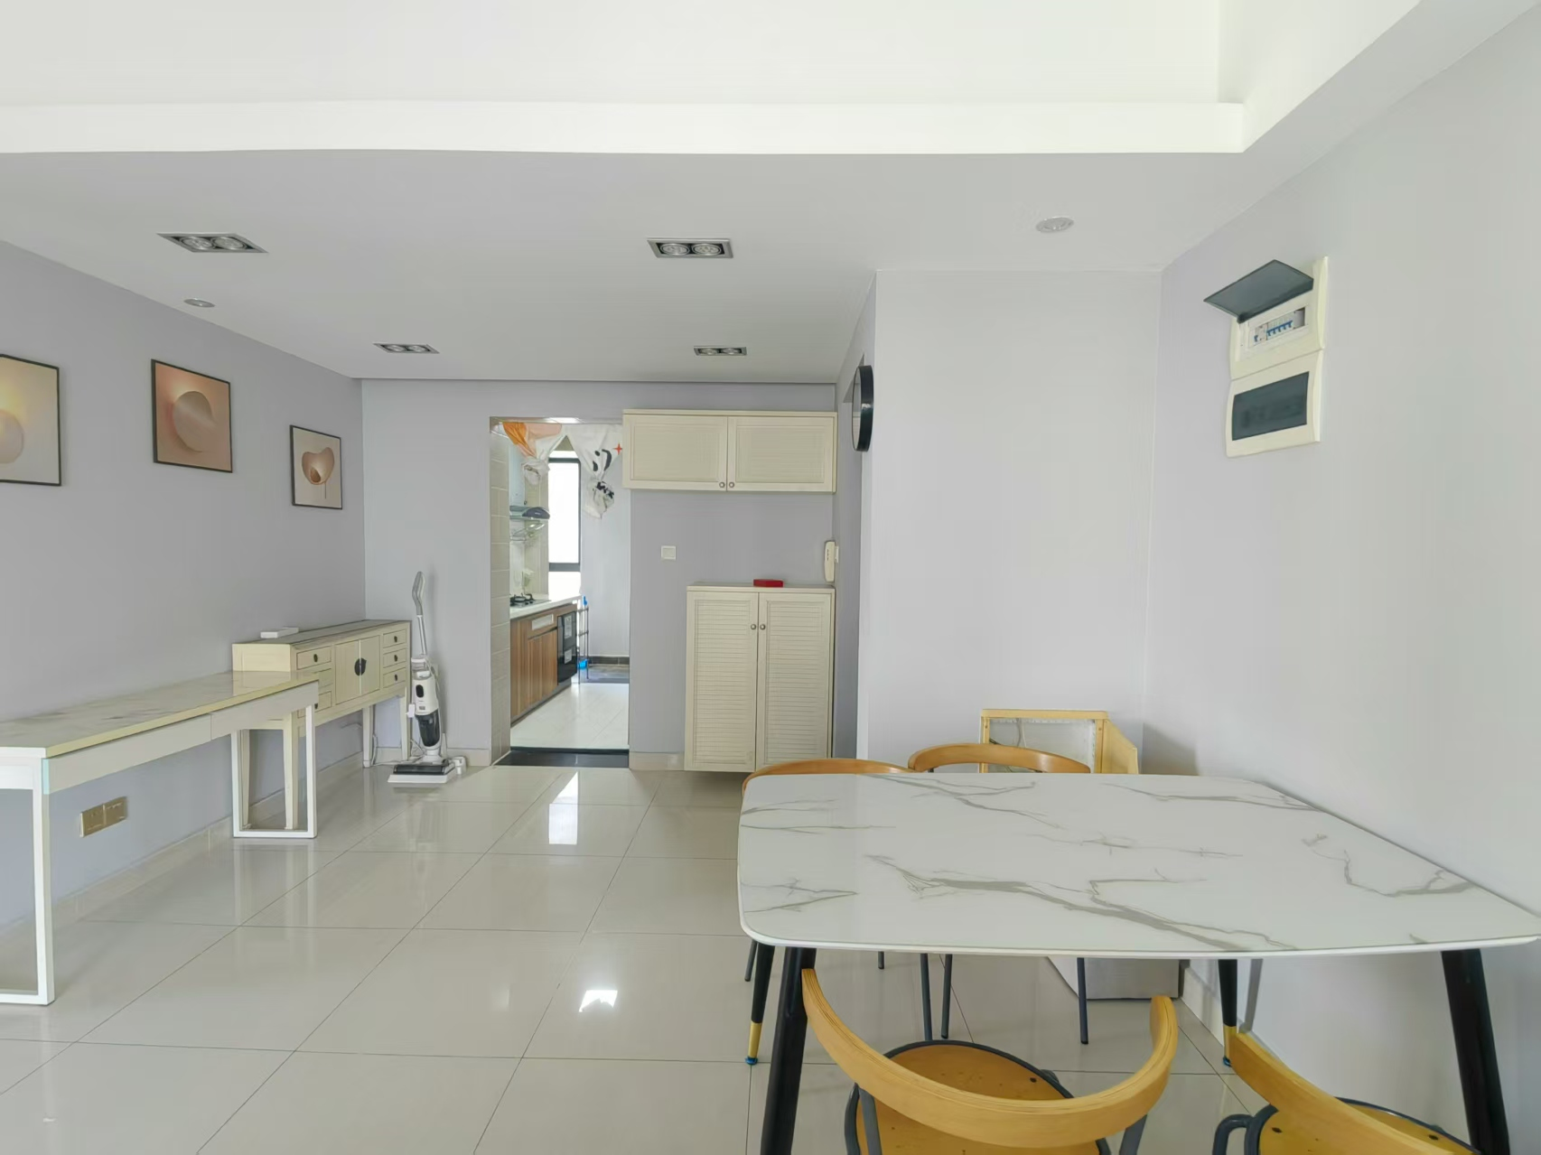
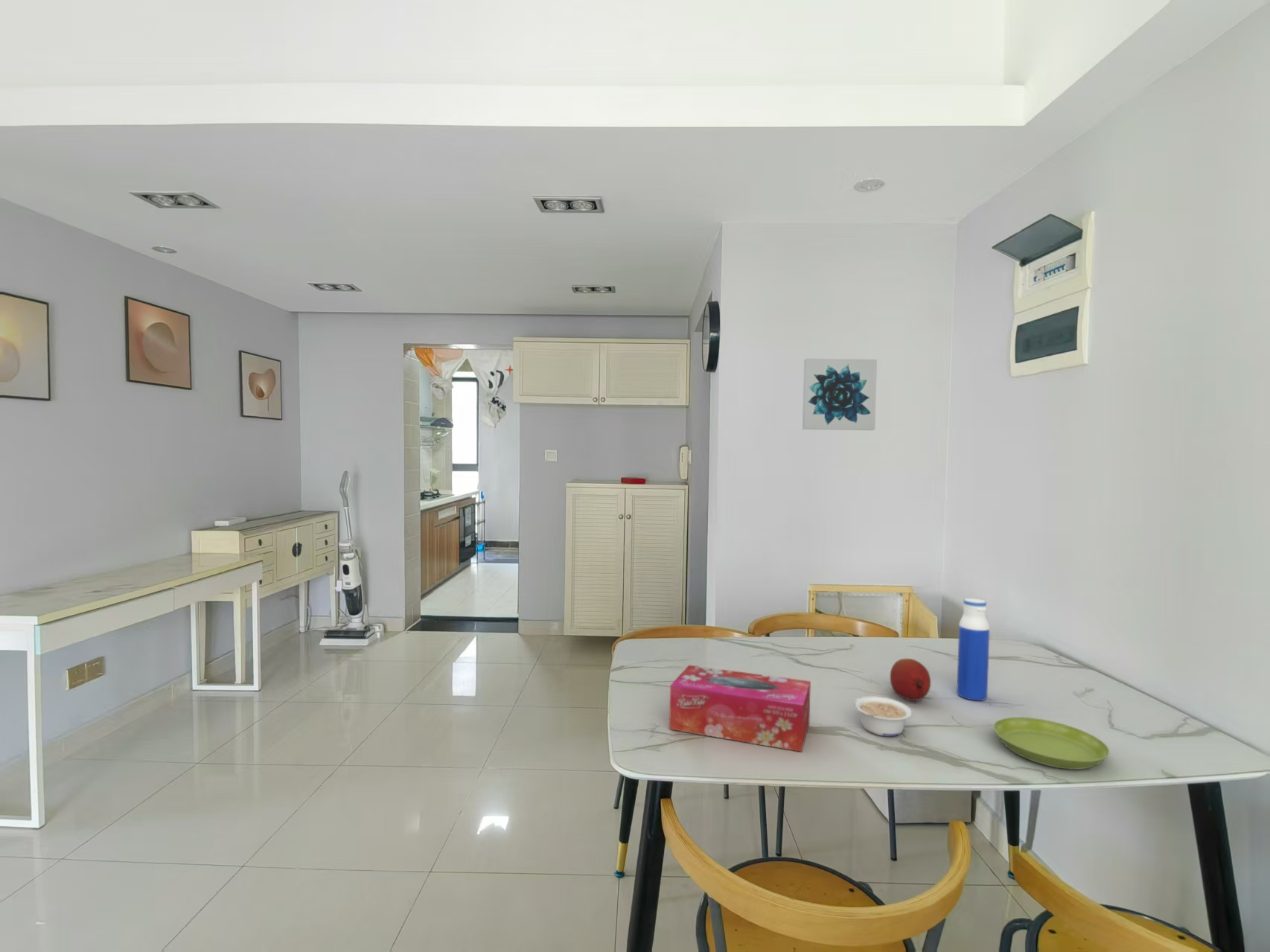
+ saucer [992,717,1111,770]
+ tissue box [668,664,811,753]
+ fruit [890,658,931,701]
+ wall art [802,358,878,431]
+ water bottle [956,598,990,701]
+ legume [853,695,913,737]
